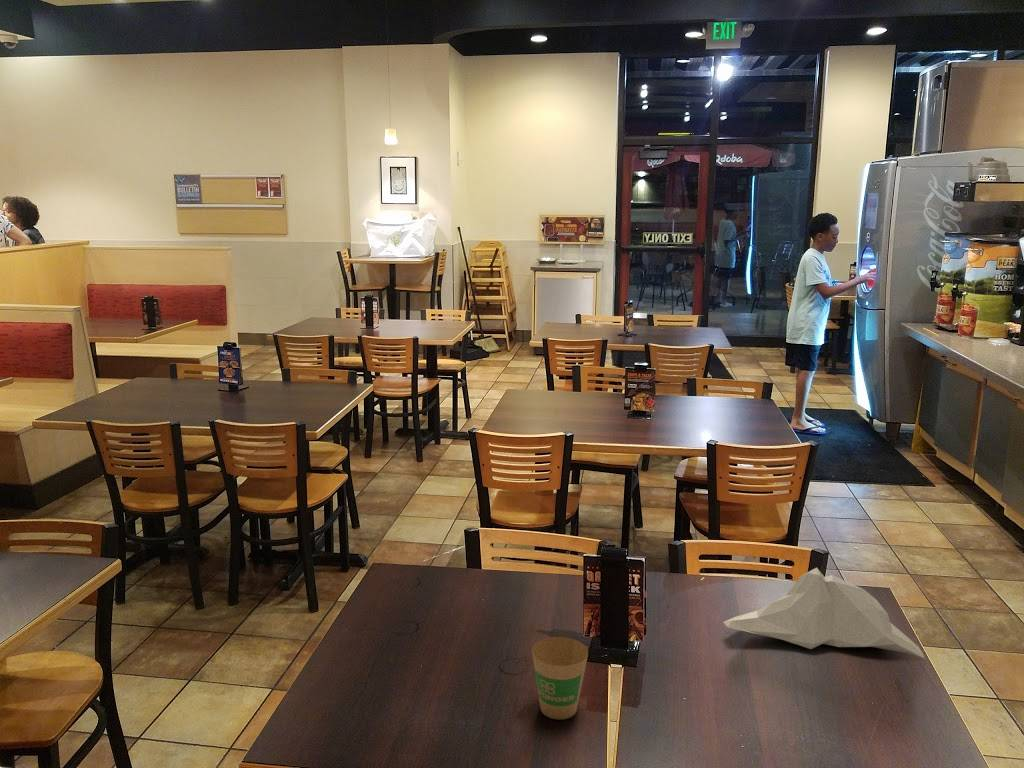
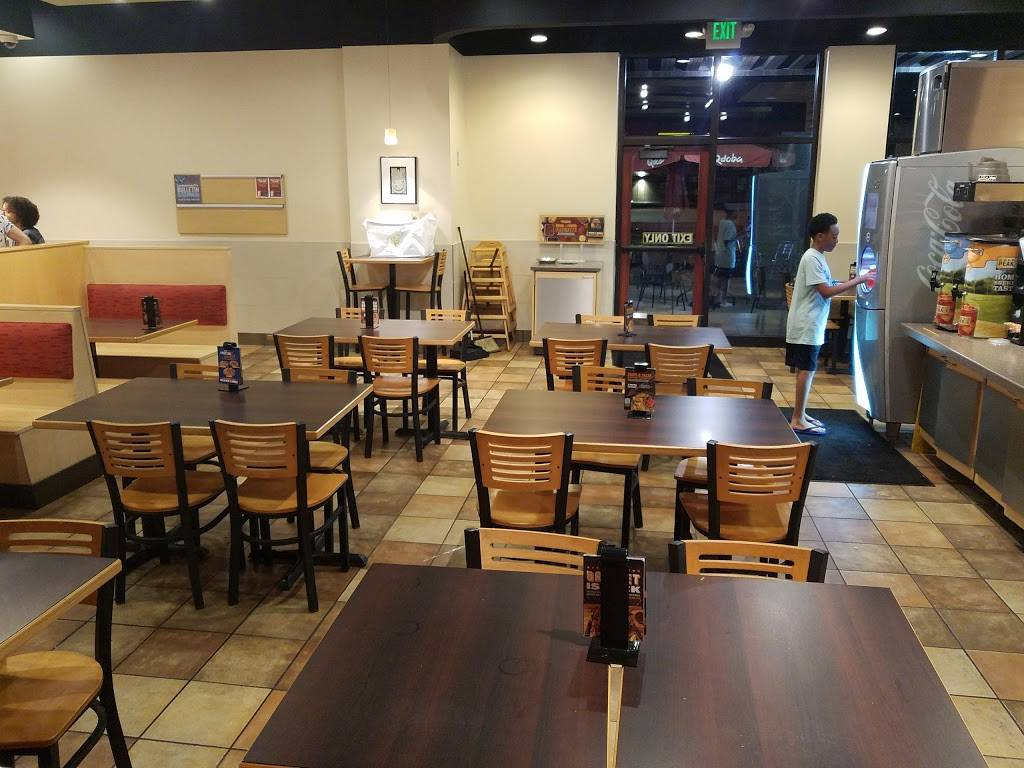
- paper cup [531,636,589,720]
- napkin [722,567,925,659]
